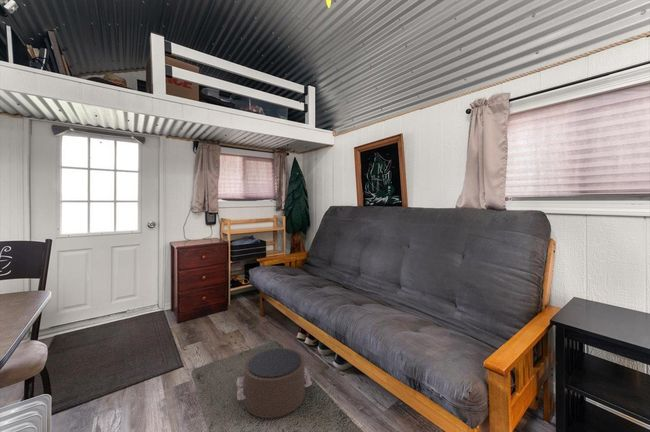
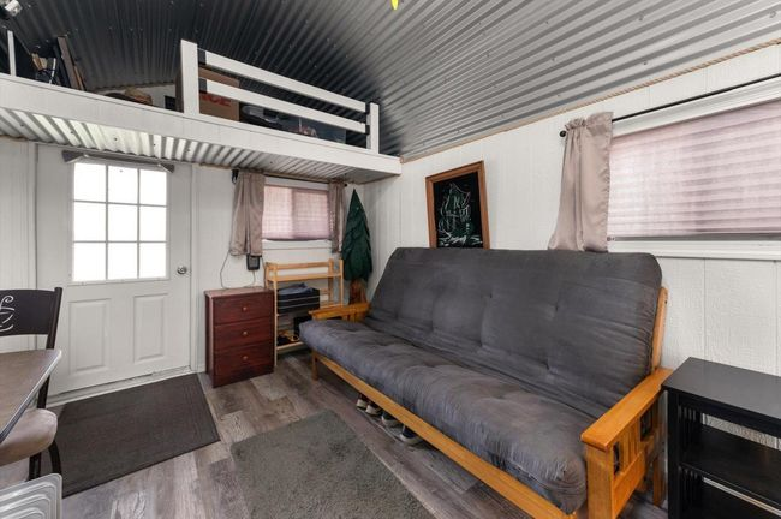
- pouf [235,347,313,419]
